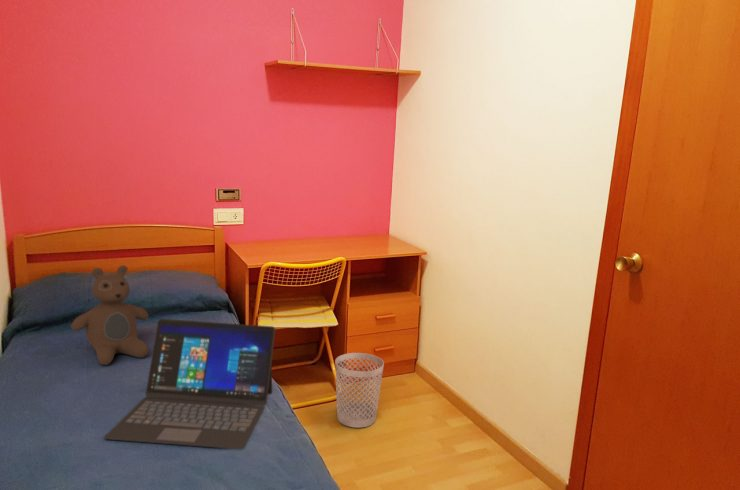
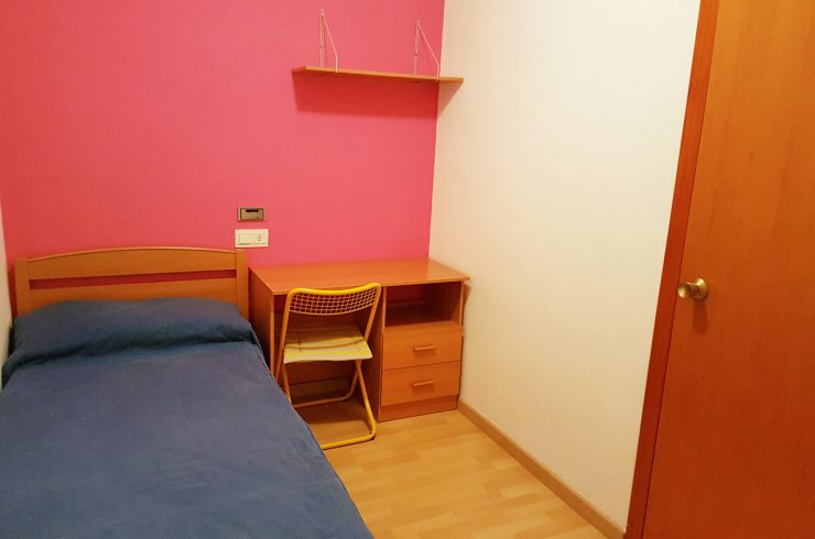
- laptop [103,318,276,450]
- teddy bear [70,264,150,366]
- wastebasket [334,352,385,429]
